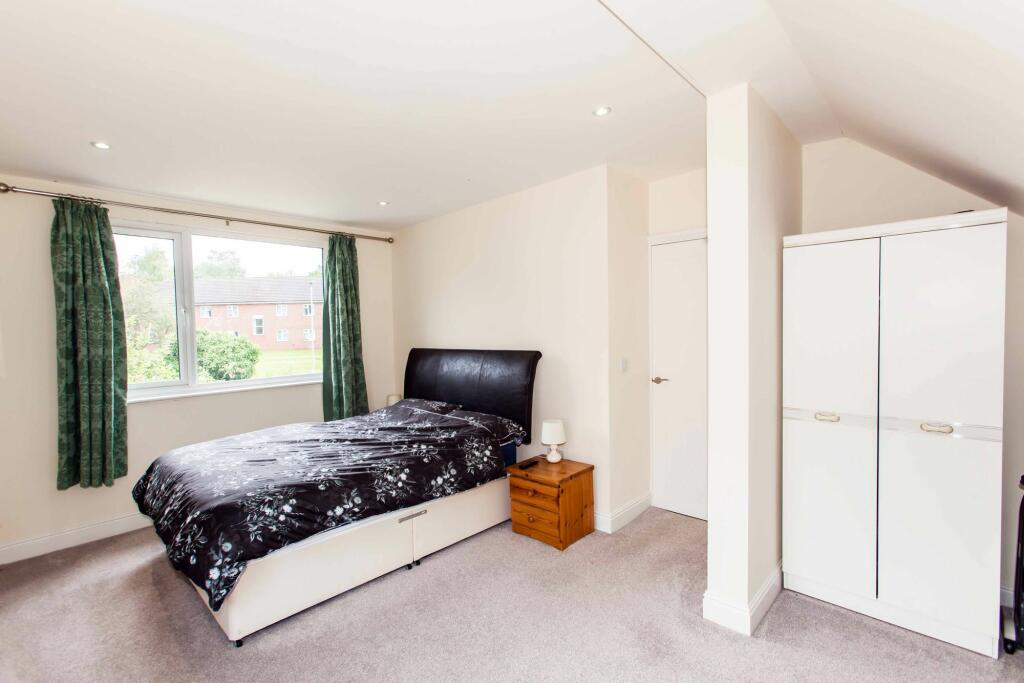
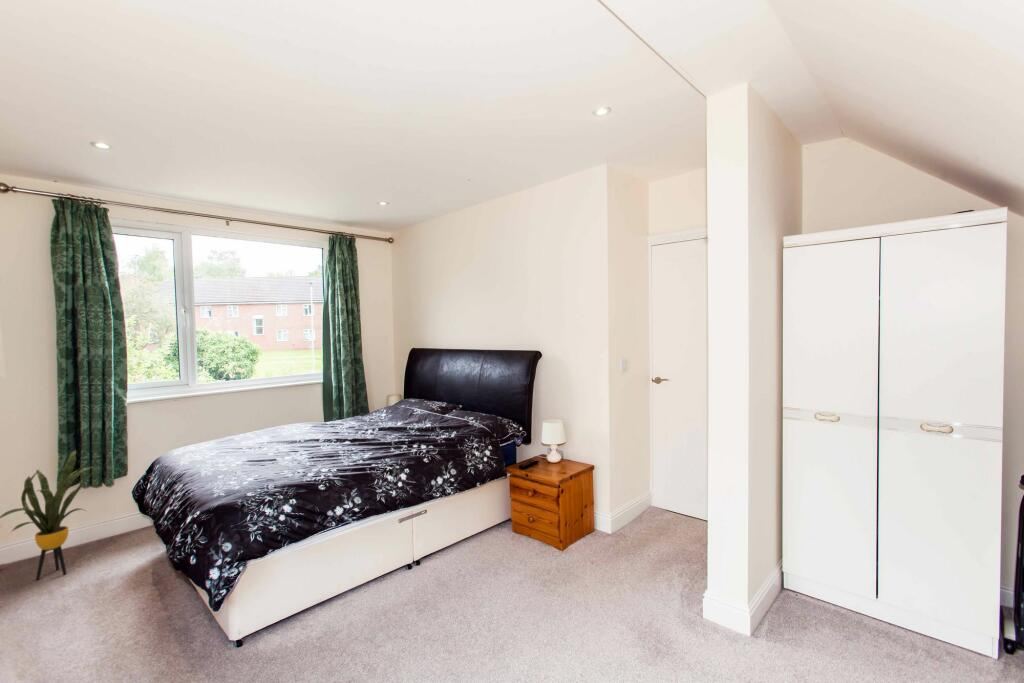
+ house plant [0,449,104,581]
